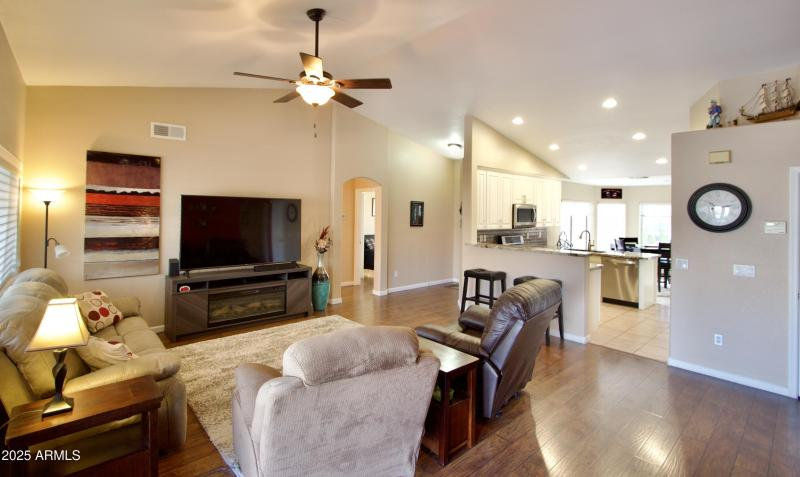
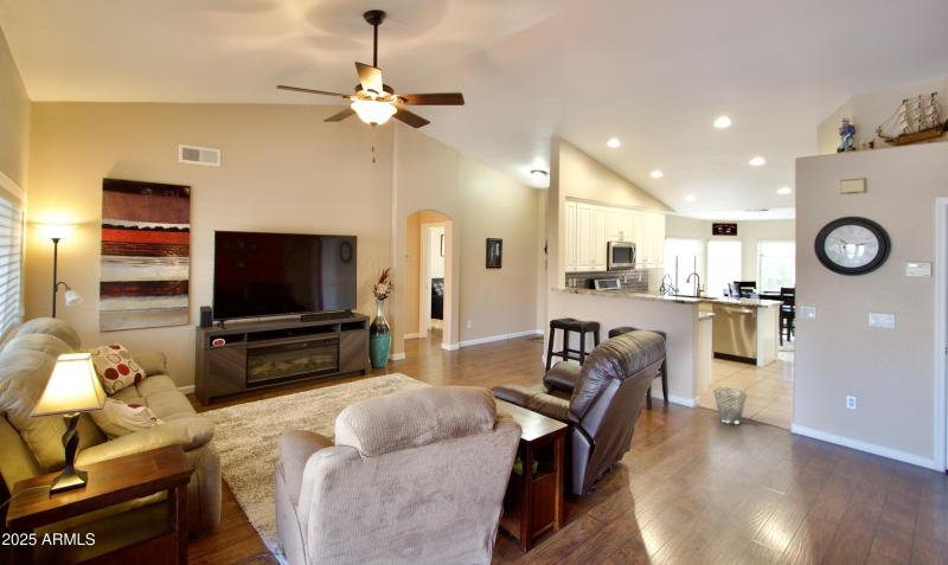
+ waste basket [712,386,749,425]
